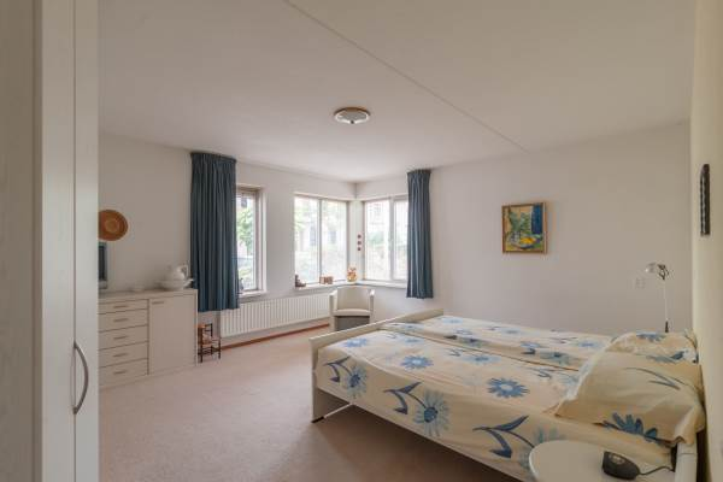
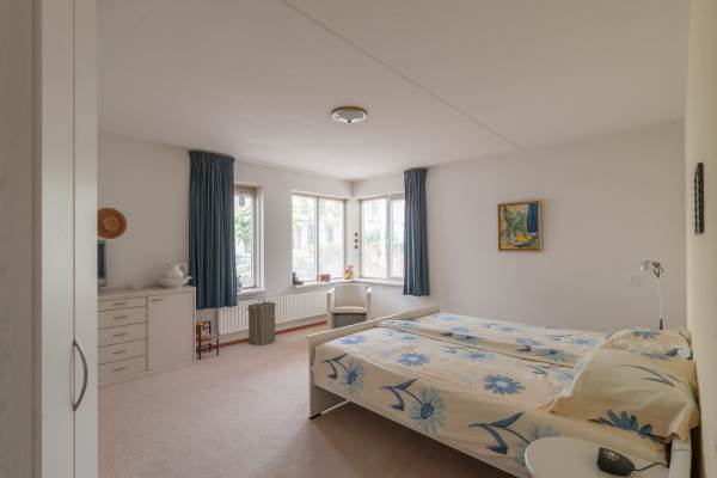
+ laundry hamper [246,298,277,347]
